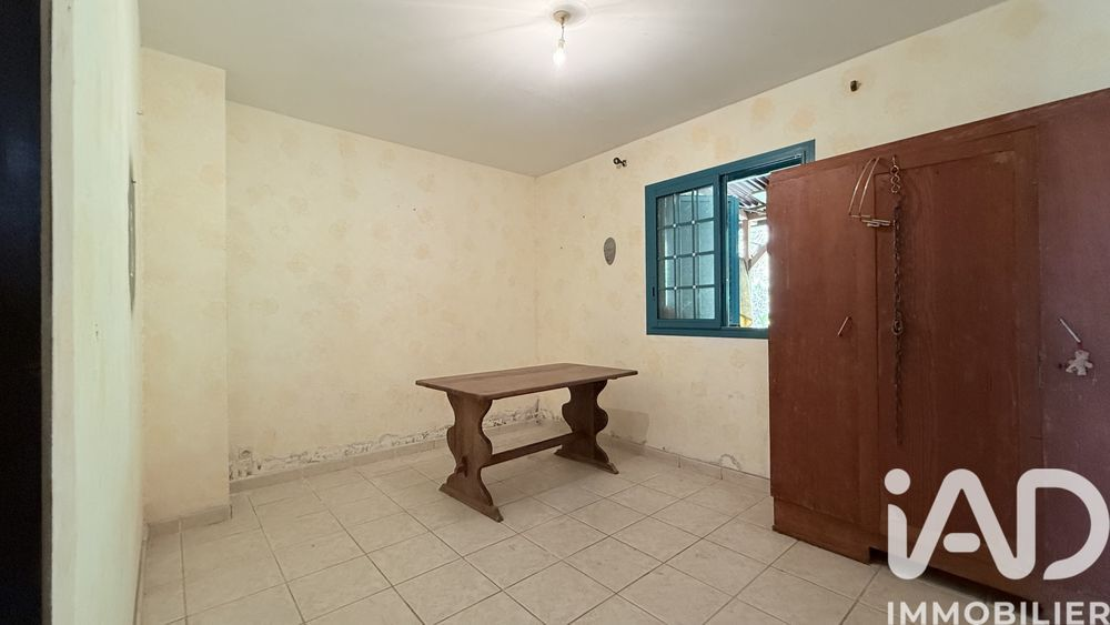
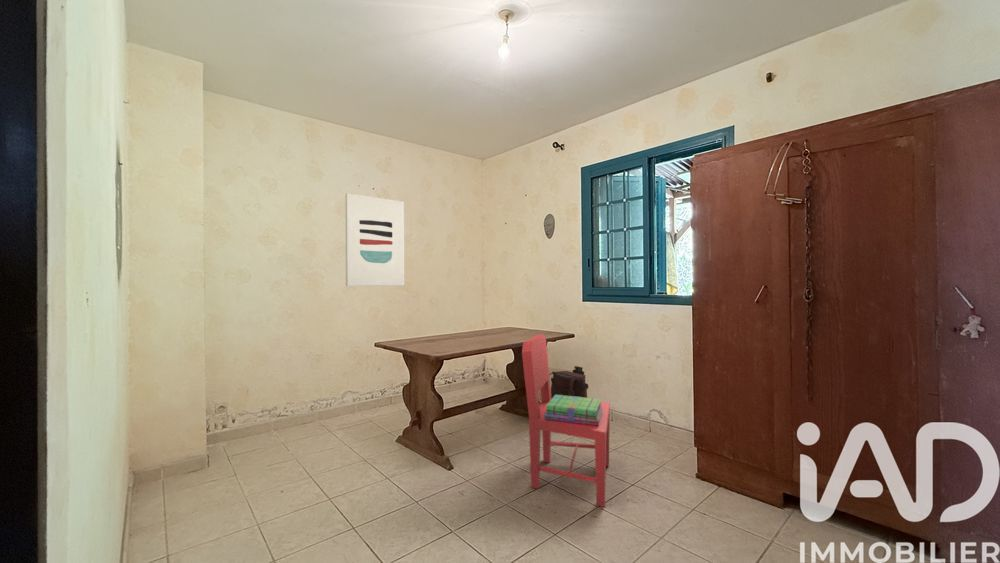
+ dining chair [521,333,611,508]
+ wall art [345,192,405,287]
+ stack of books [545,395,603,426]
+ backpack [549,365,589,399]
